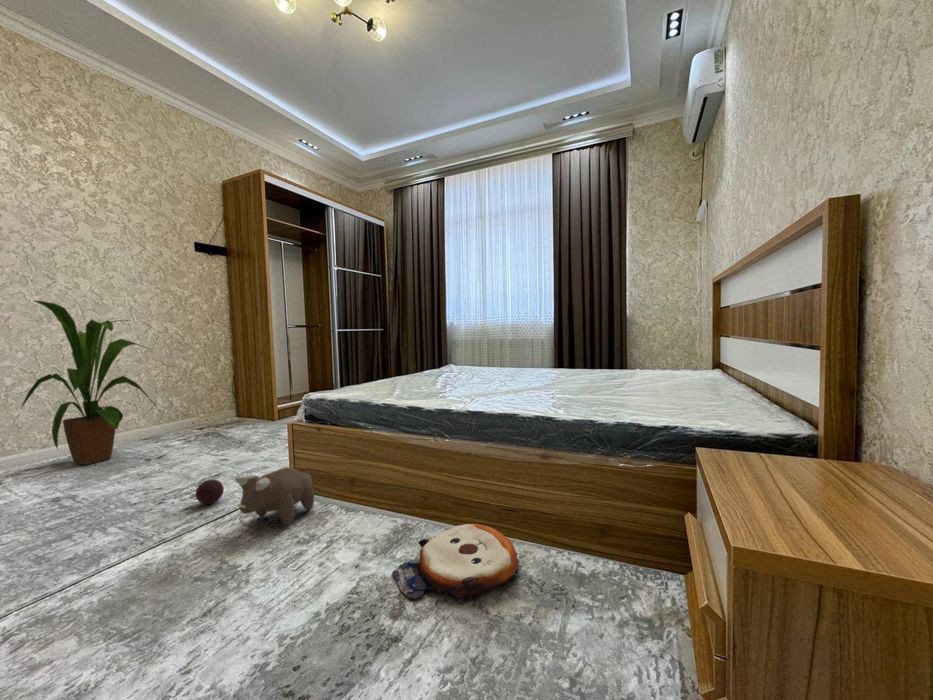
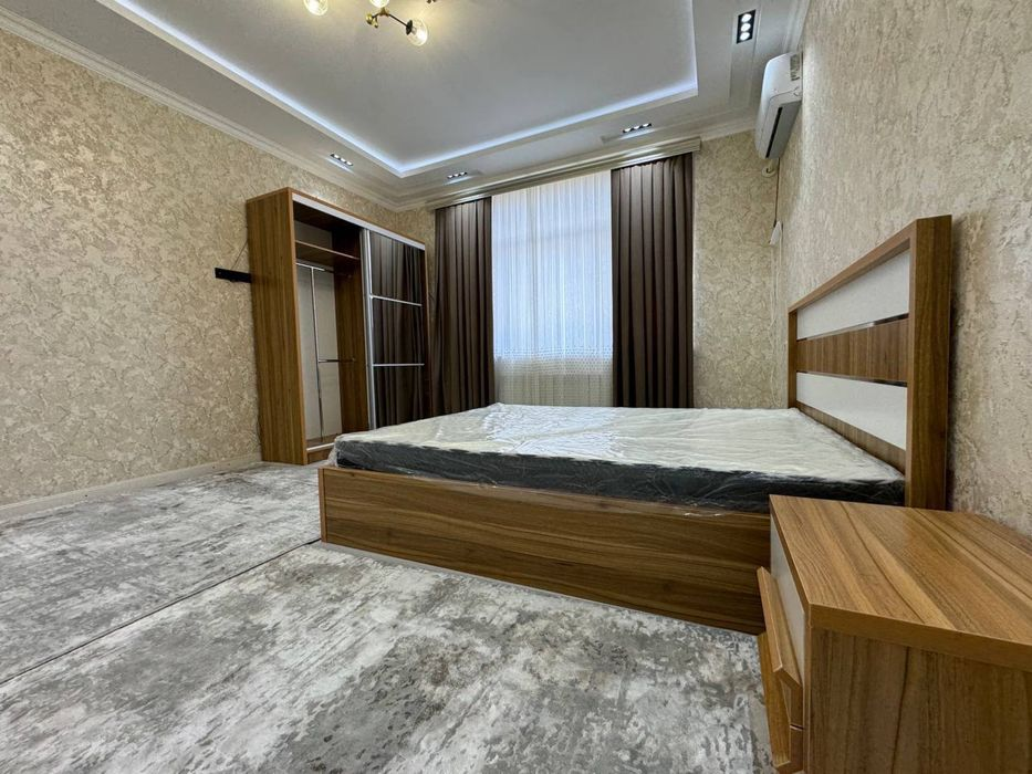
- house plant [21,299,162,466]
- plush toy [234,466,315,526]
- plush toy [391,523,519,605]
- decorative ball [194,478,225,505]
